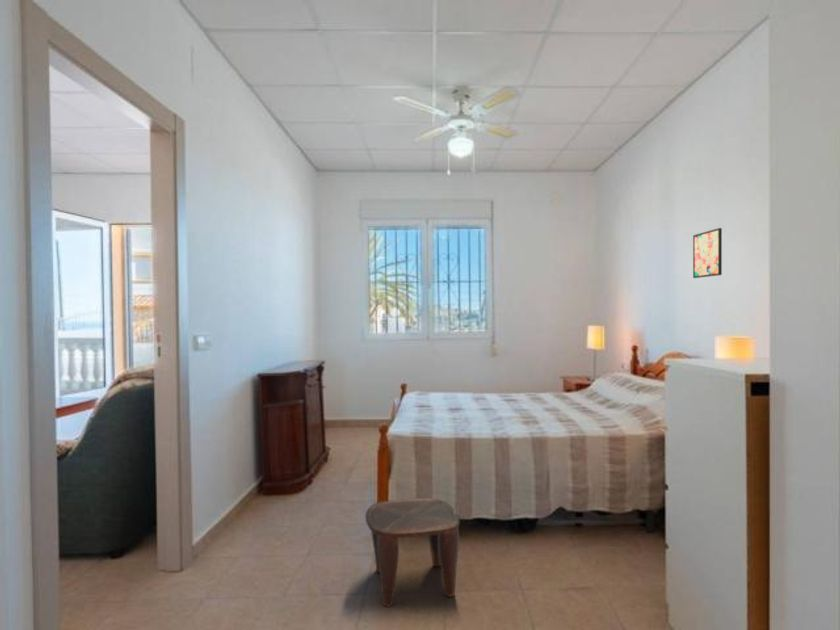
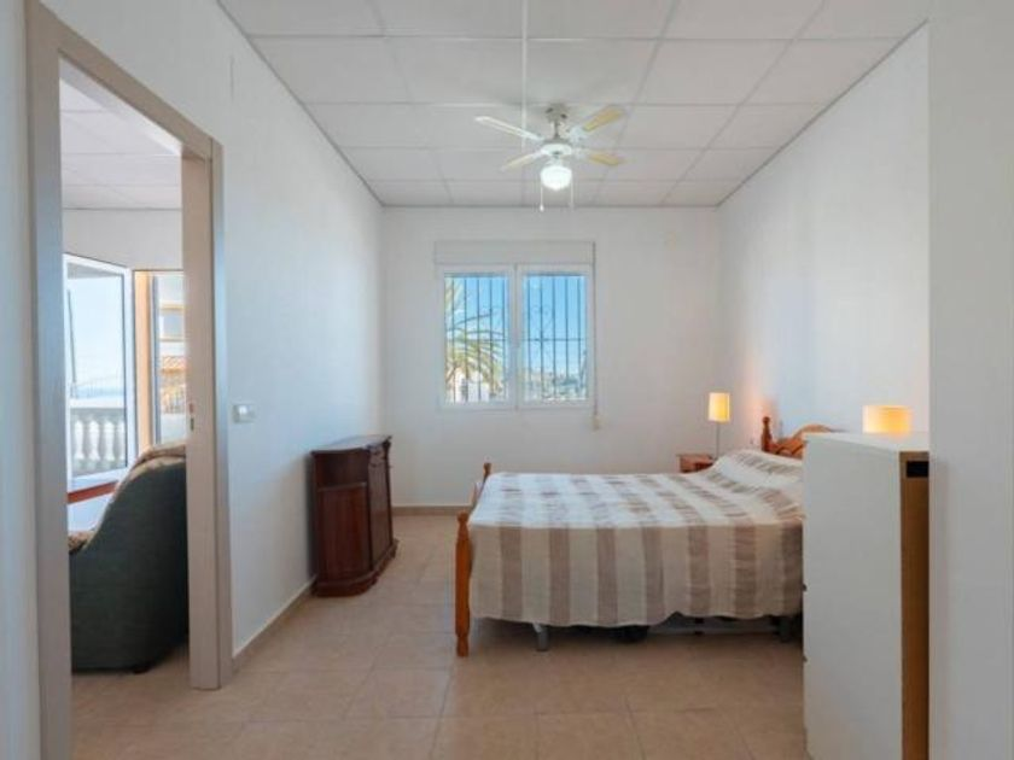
- stool [364,497,461,608]
- wall art [692,227,723,279]
